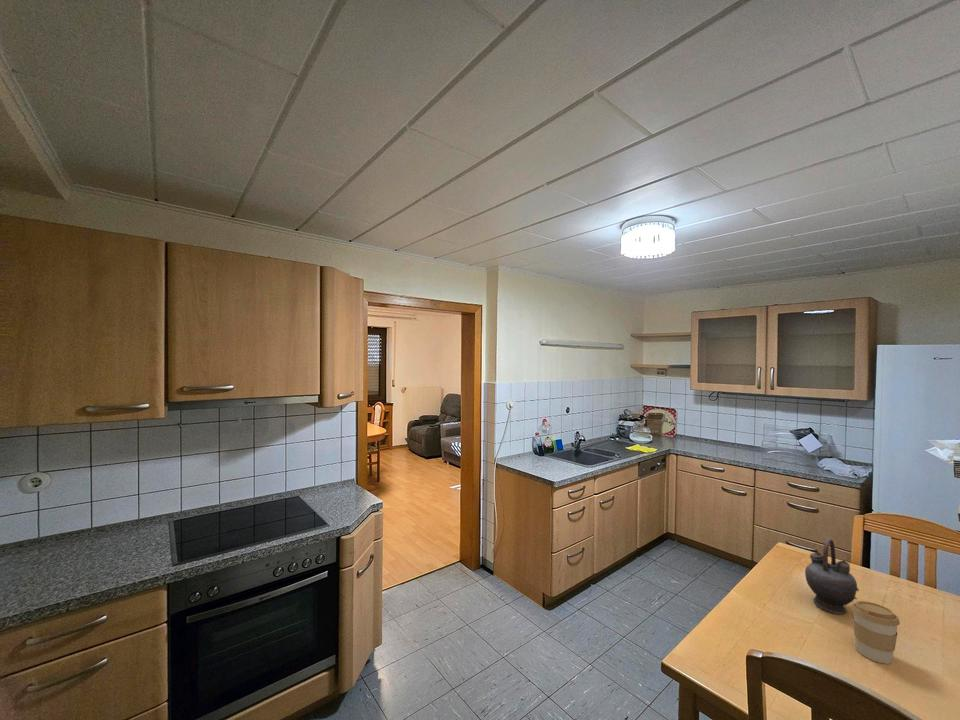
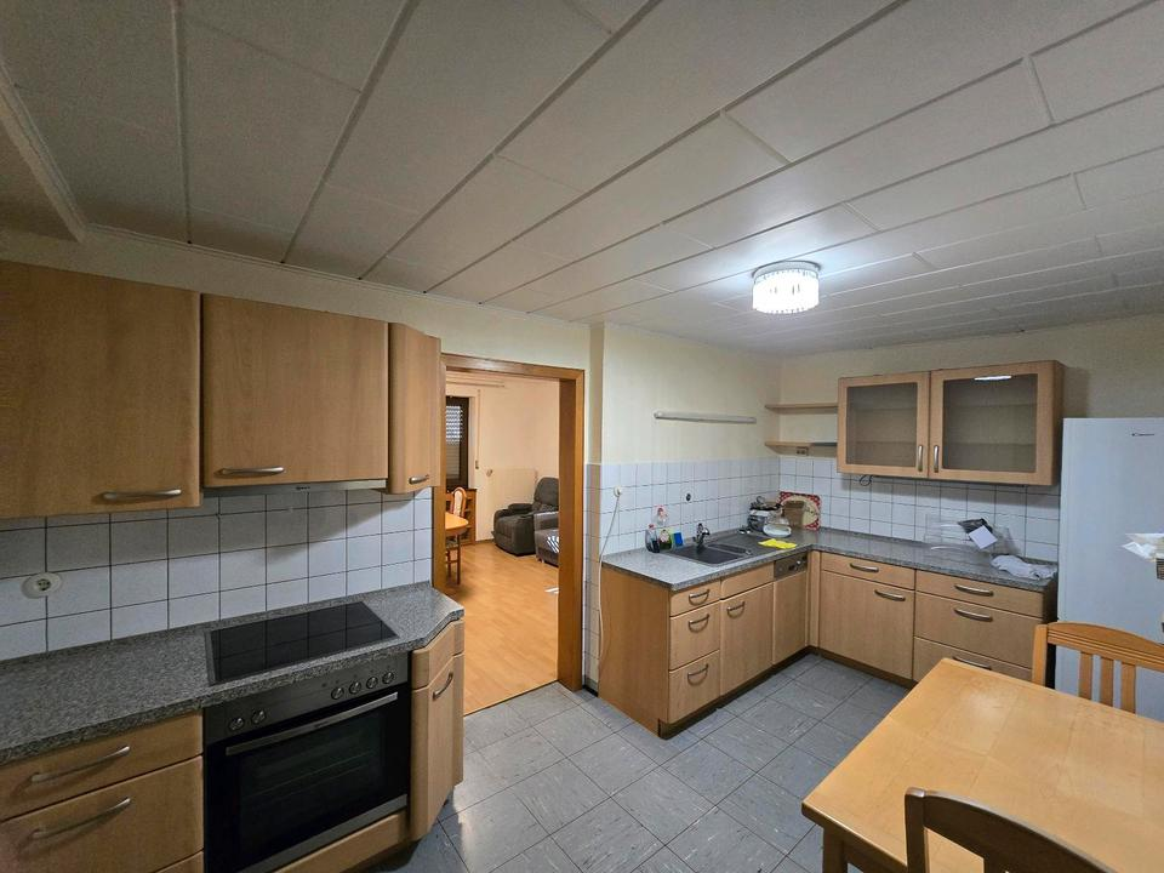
- teapot [804,537,860,615]
- coffee cup [850,600,901,665]
